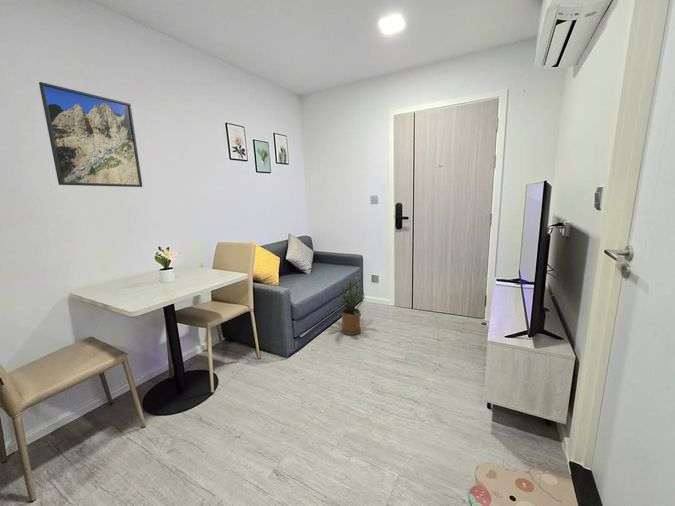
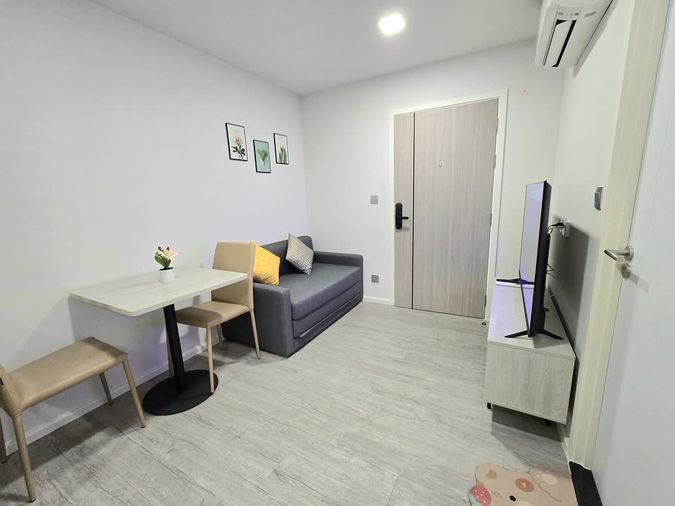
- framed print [38,81,143,188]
- house plant [328,275,366,336]
